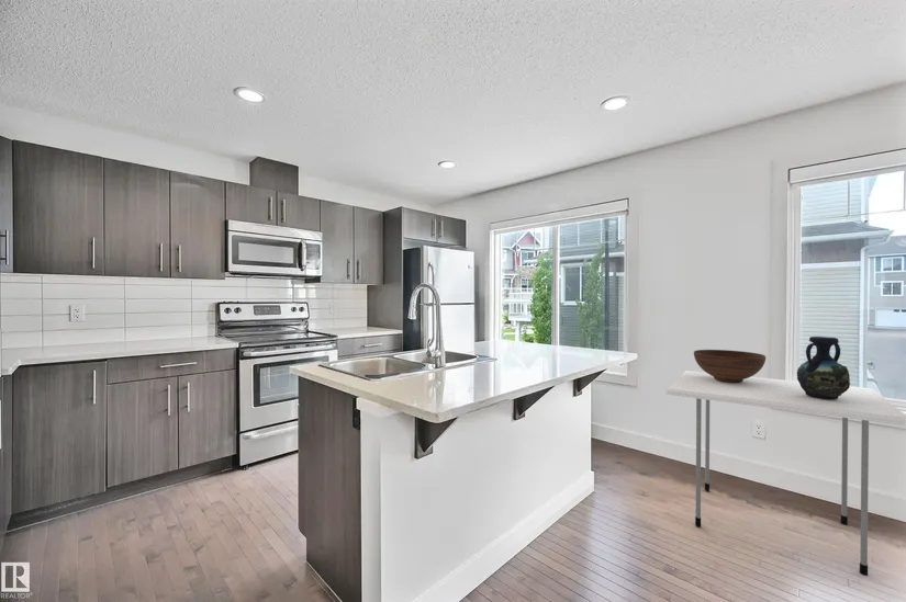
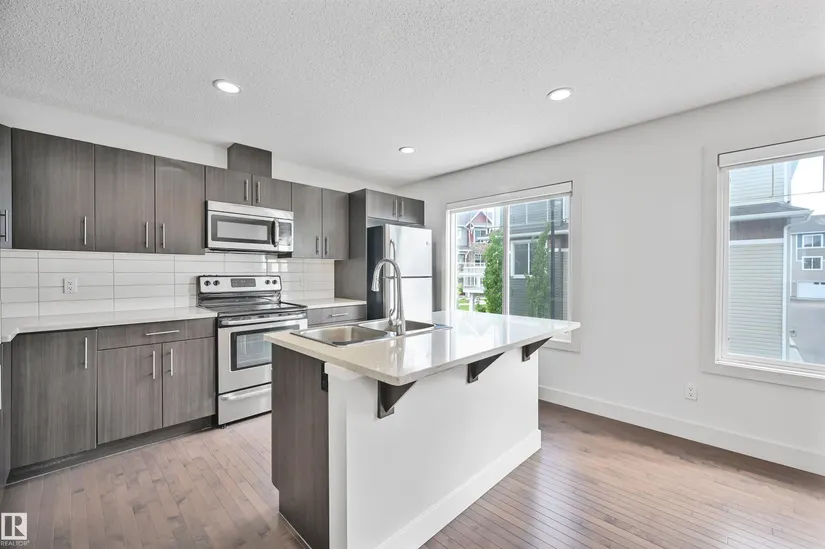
- vase [796,336,851,399]
- fruit bowl [693,349,767,383]
- dining table [665,370,906,577]
